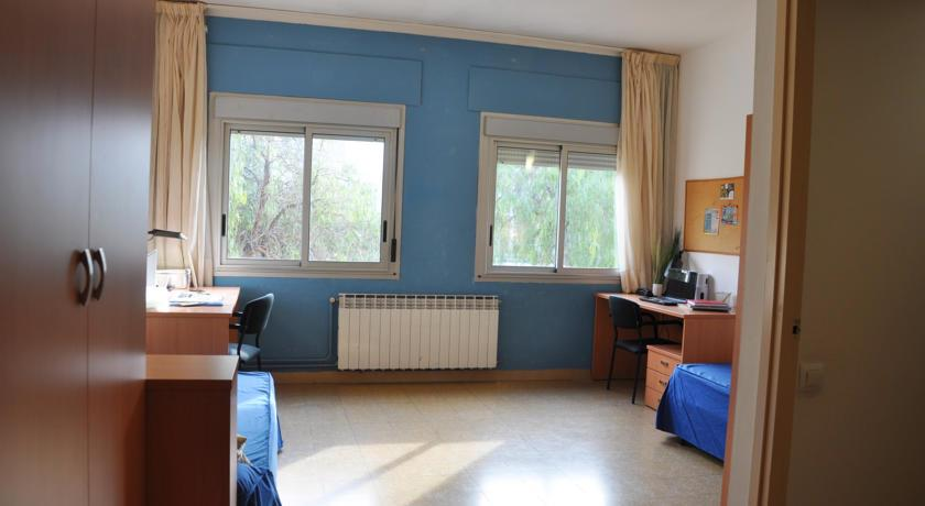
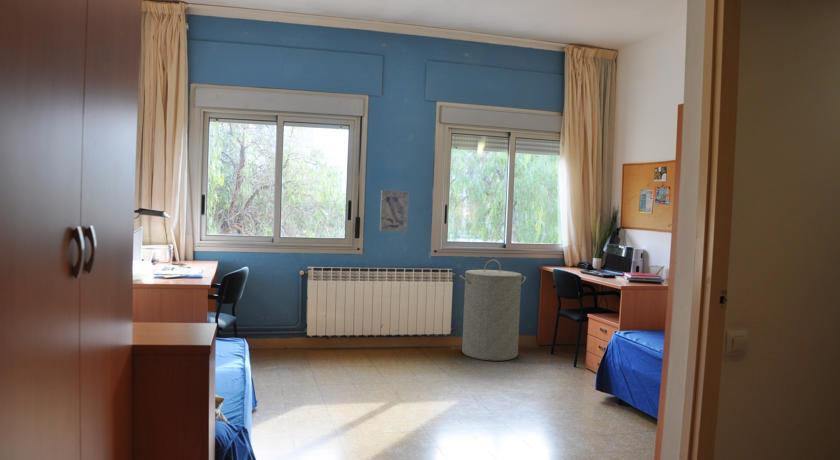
+ laundry hamper [458,259,527,362]
+ wall art [379,189,410,233]
